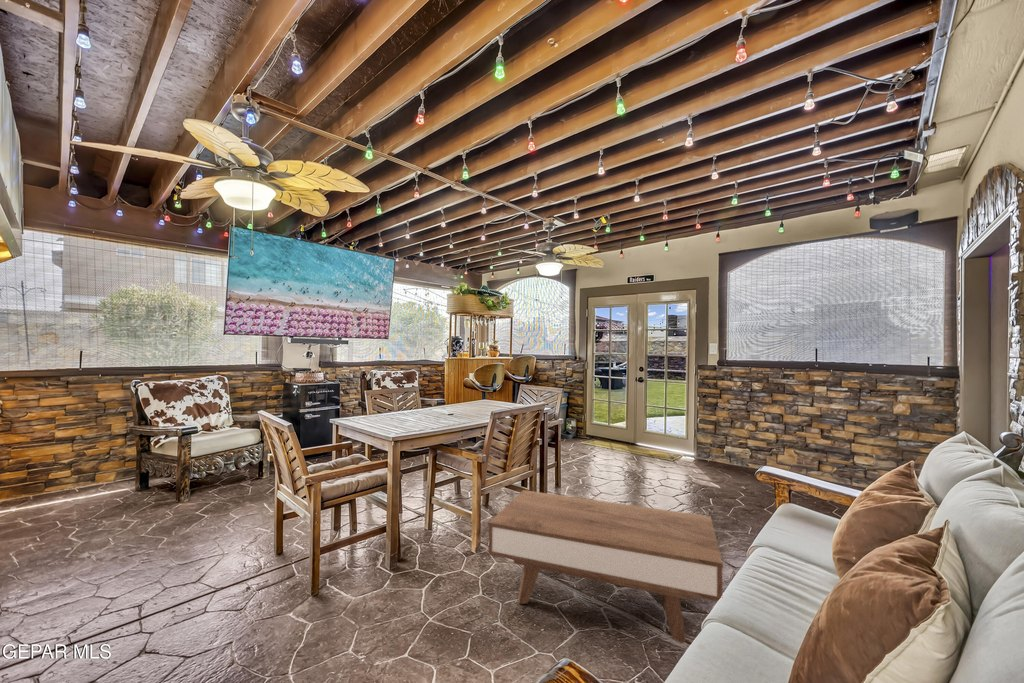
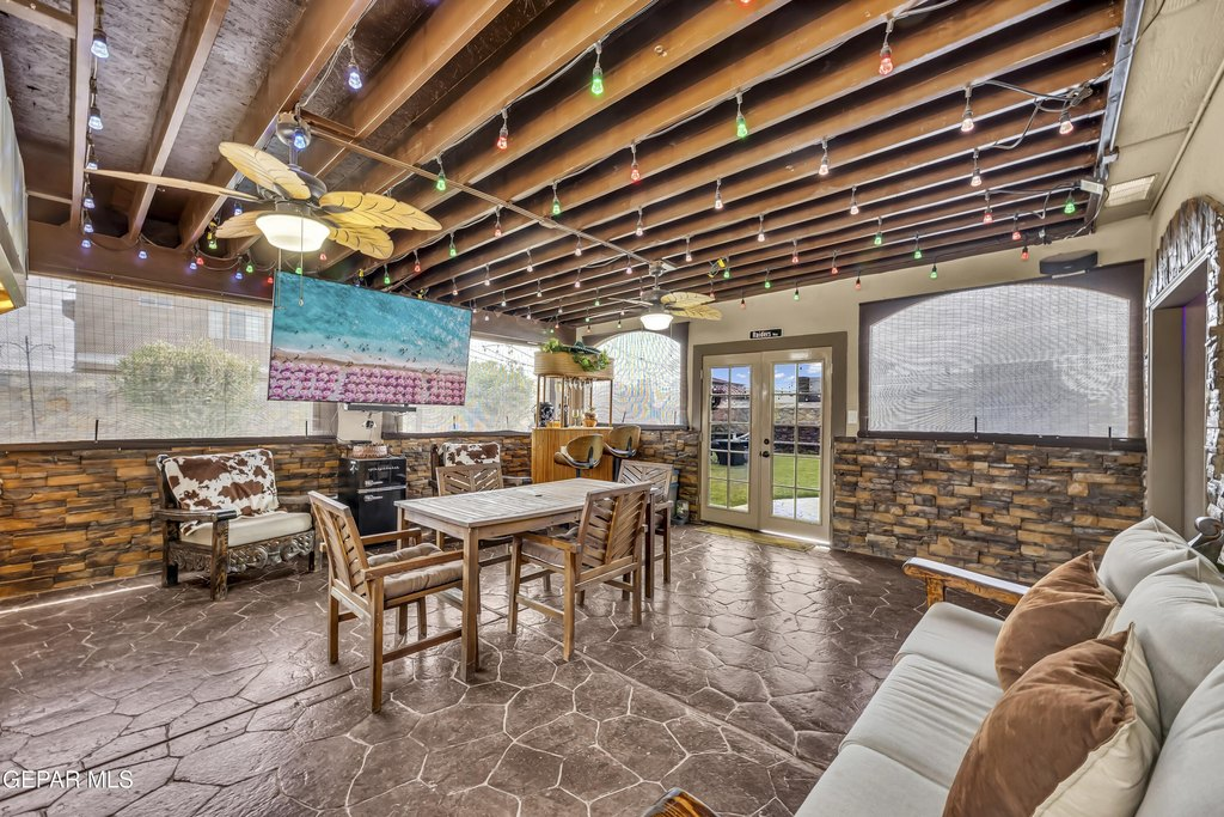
- coffee table [487,489,724,644]
